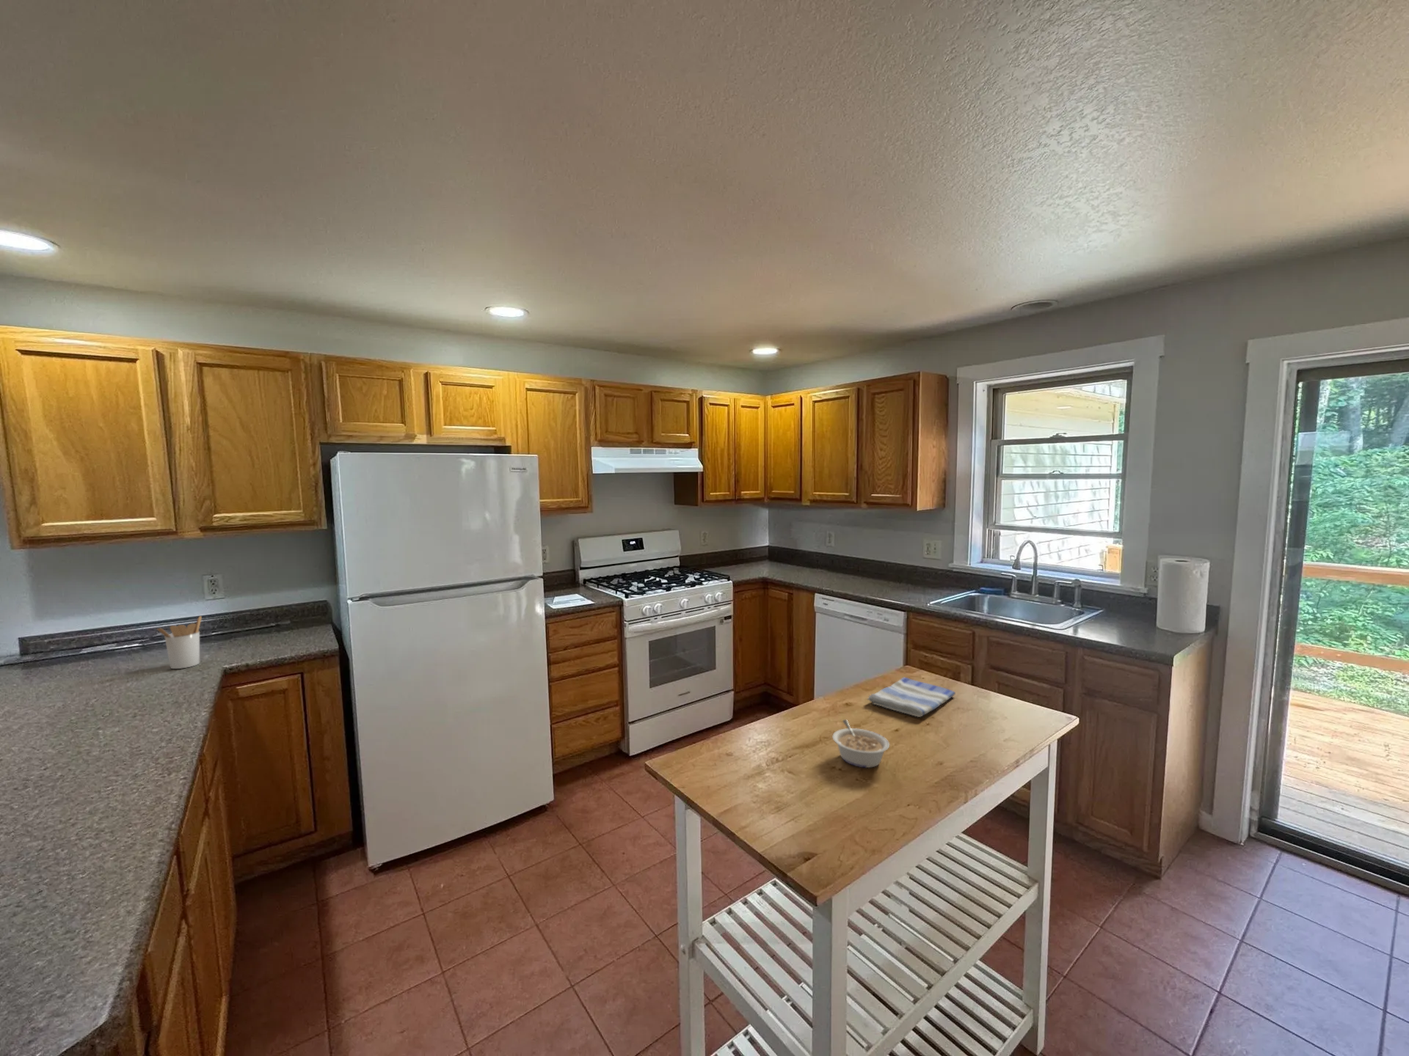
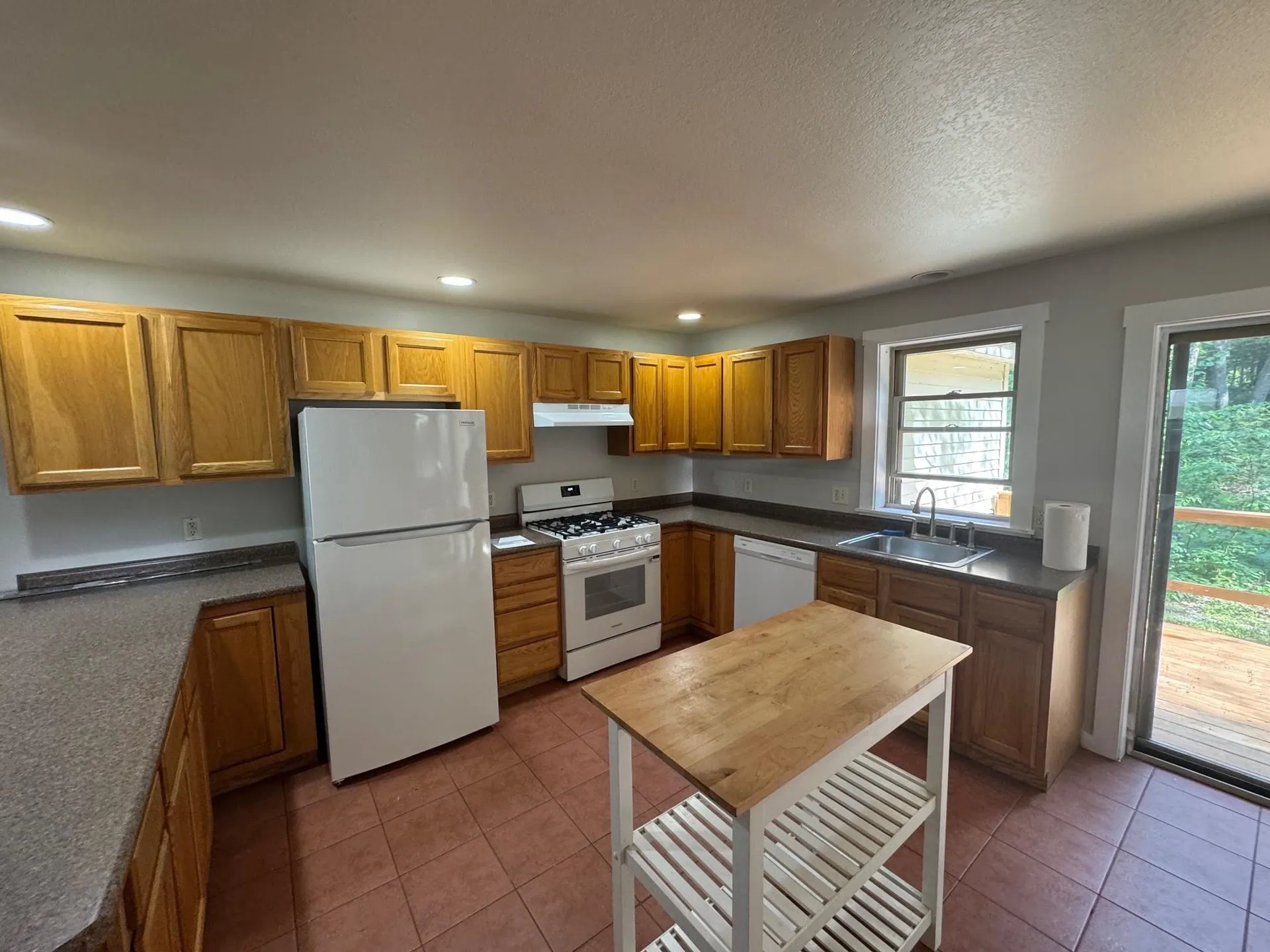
- dish towel [866,677,956,718]
- utensil holder [156,616,203,670]
- legume [831,719,890,769]
